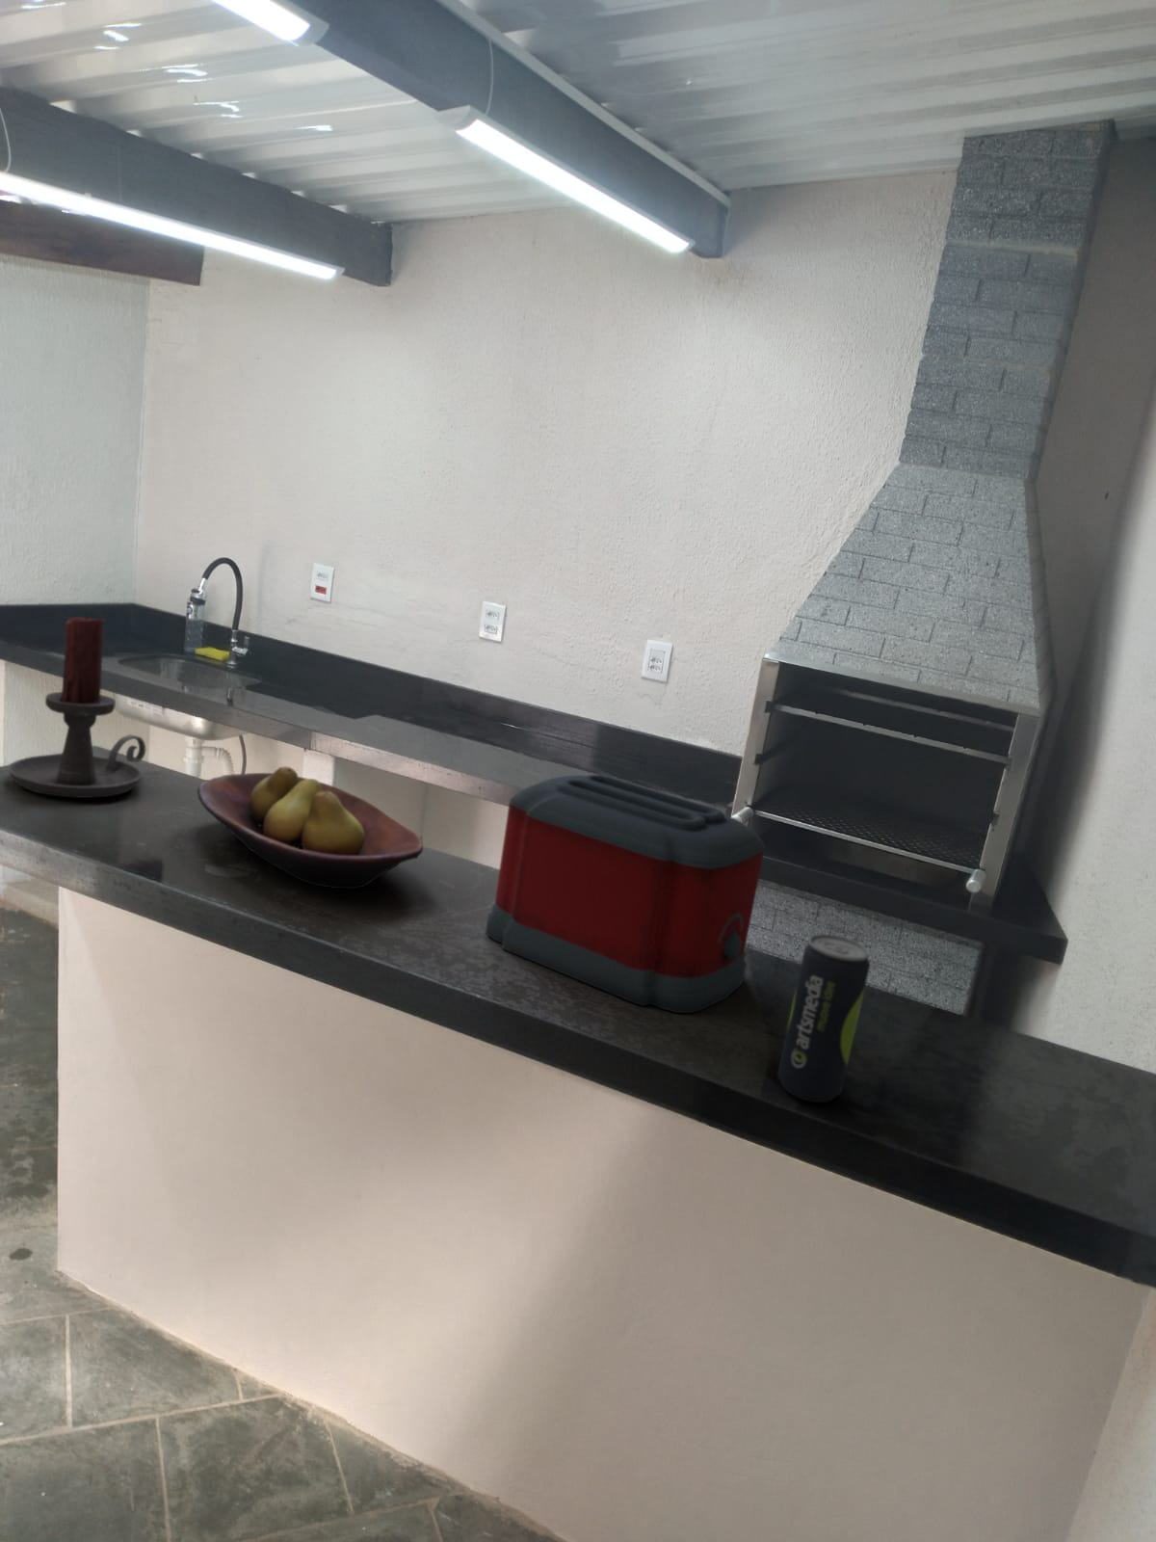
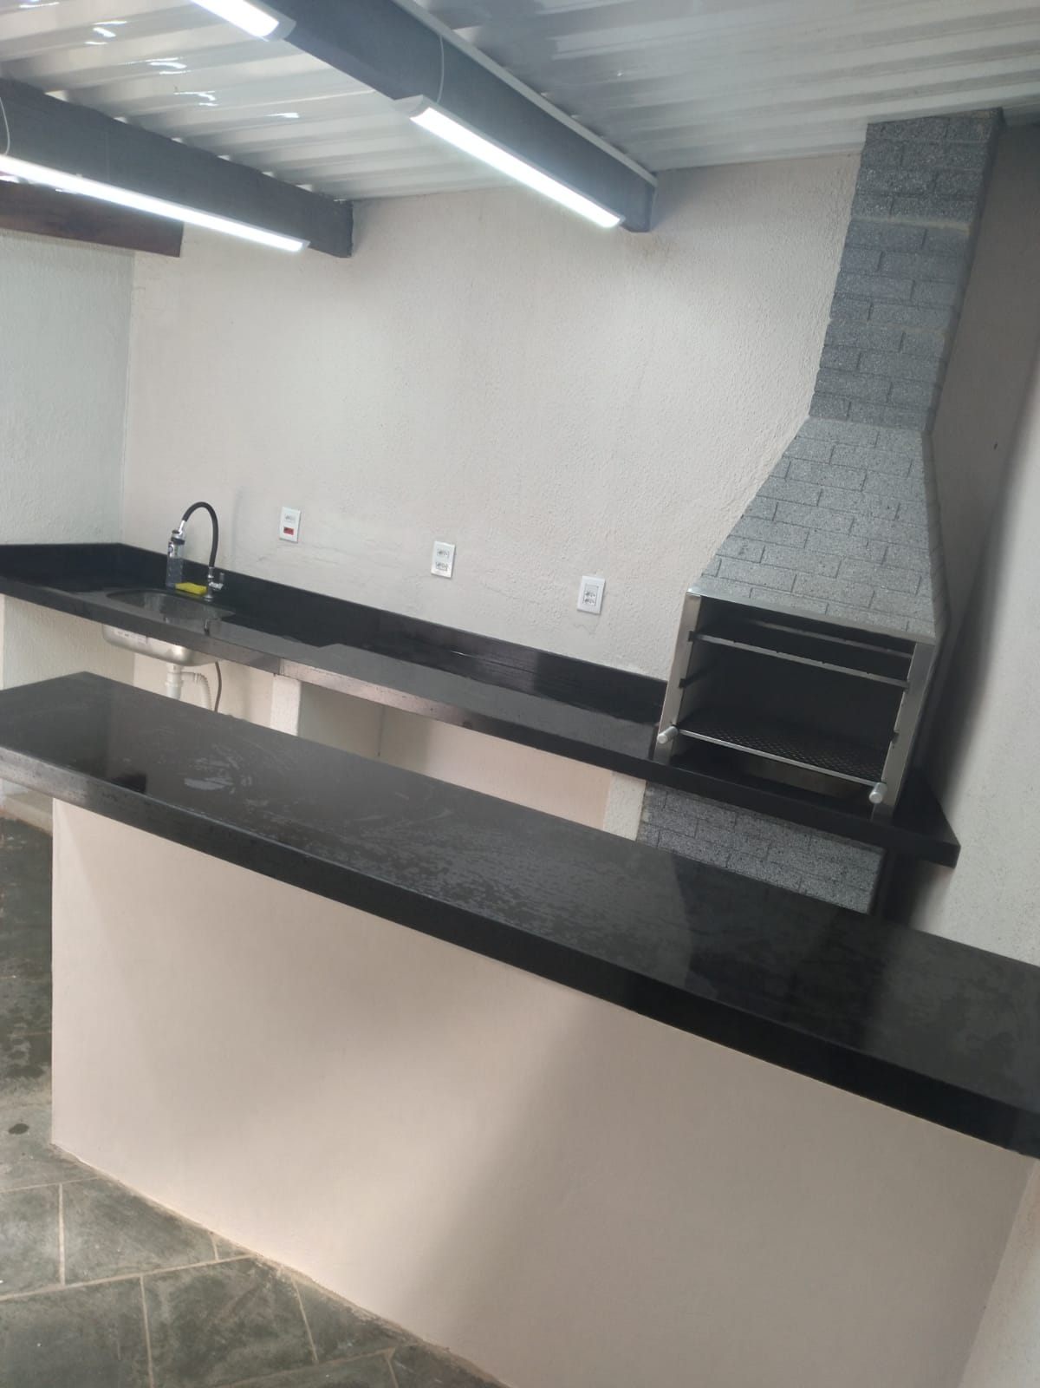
- beverage can [776,932,871,1104]
- candle holder [7,614,147,799]
- toaster [484,773,766,1014]
- fruit bowl [197,765,424,890]
